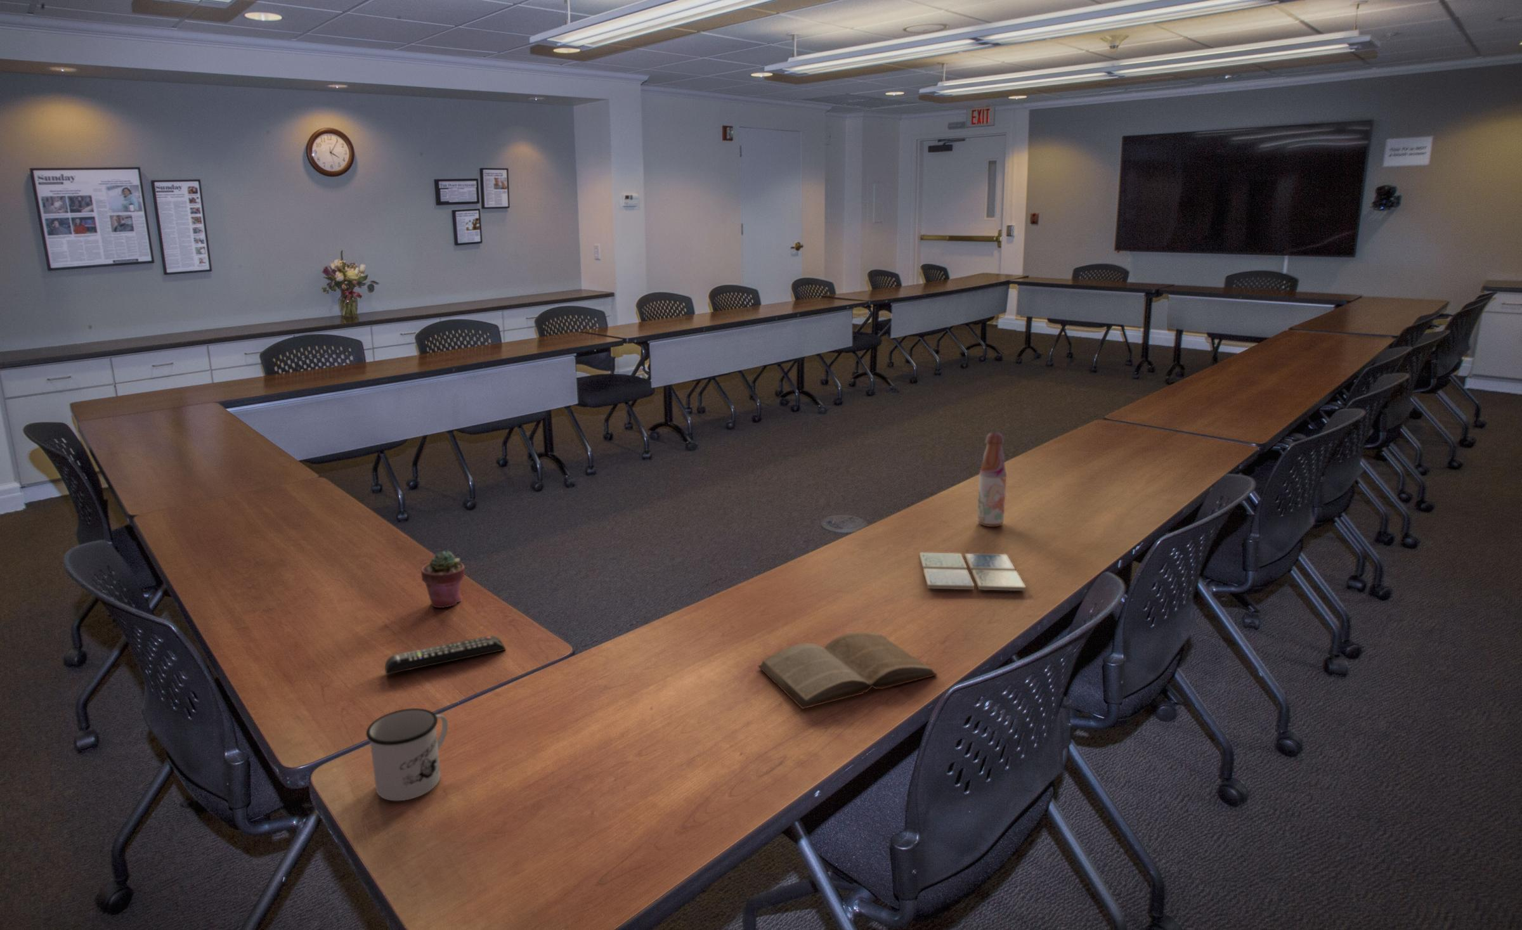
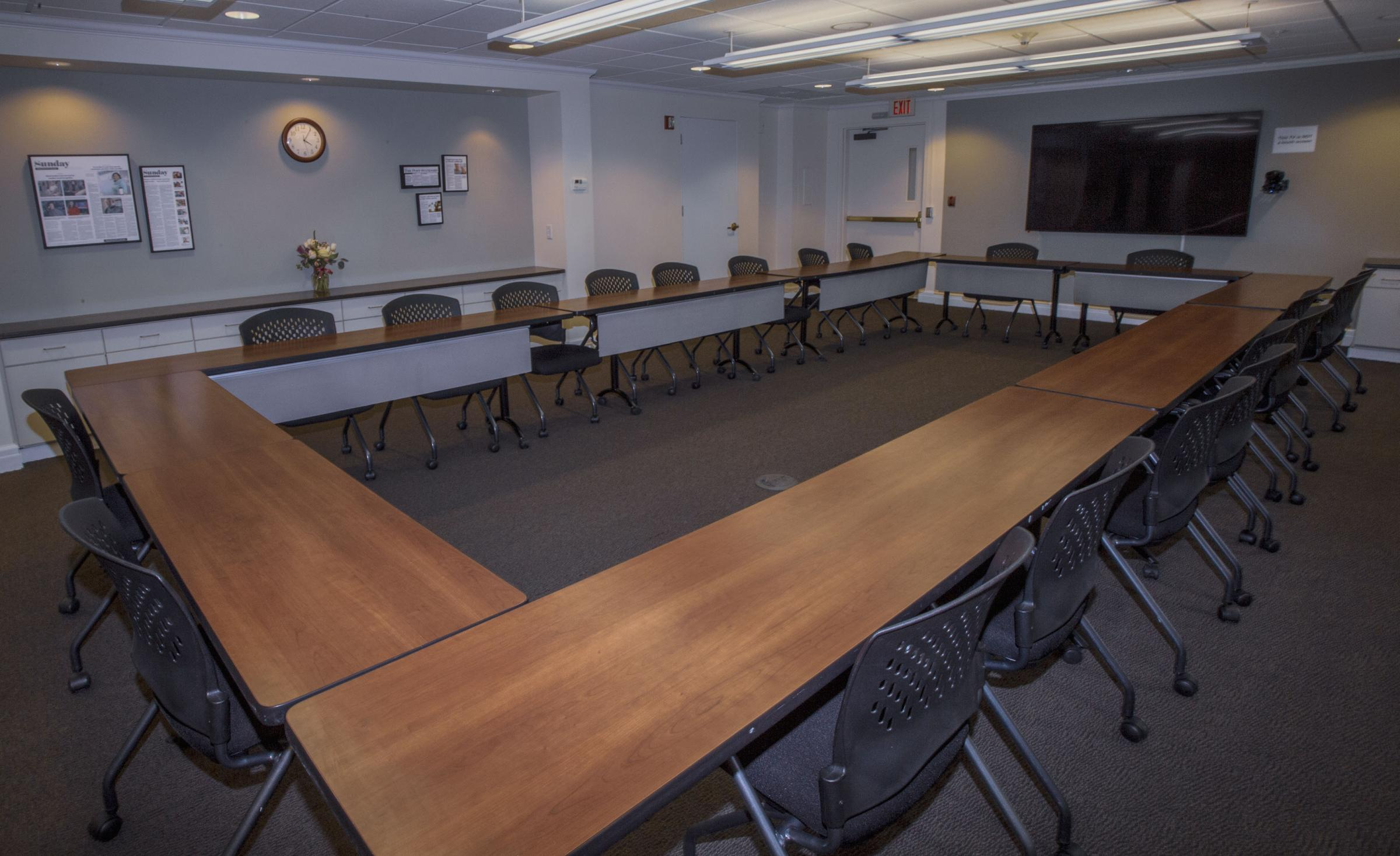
- mug [365,707,448,802]
- bottle [976,431,1007,527]
- book [758,631,938,709]
- remote control [385,634,507,675]
- potted succulent [421,550,465,608]
- drink coaster [919,552,1026,591]
